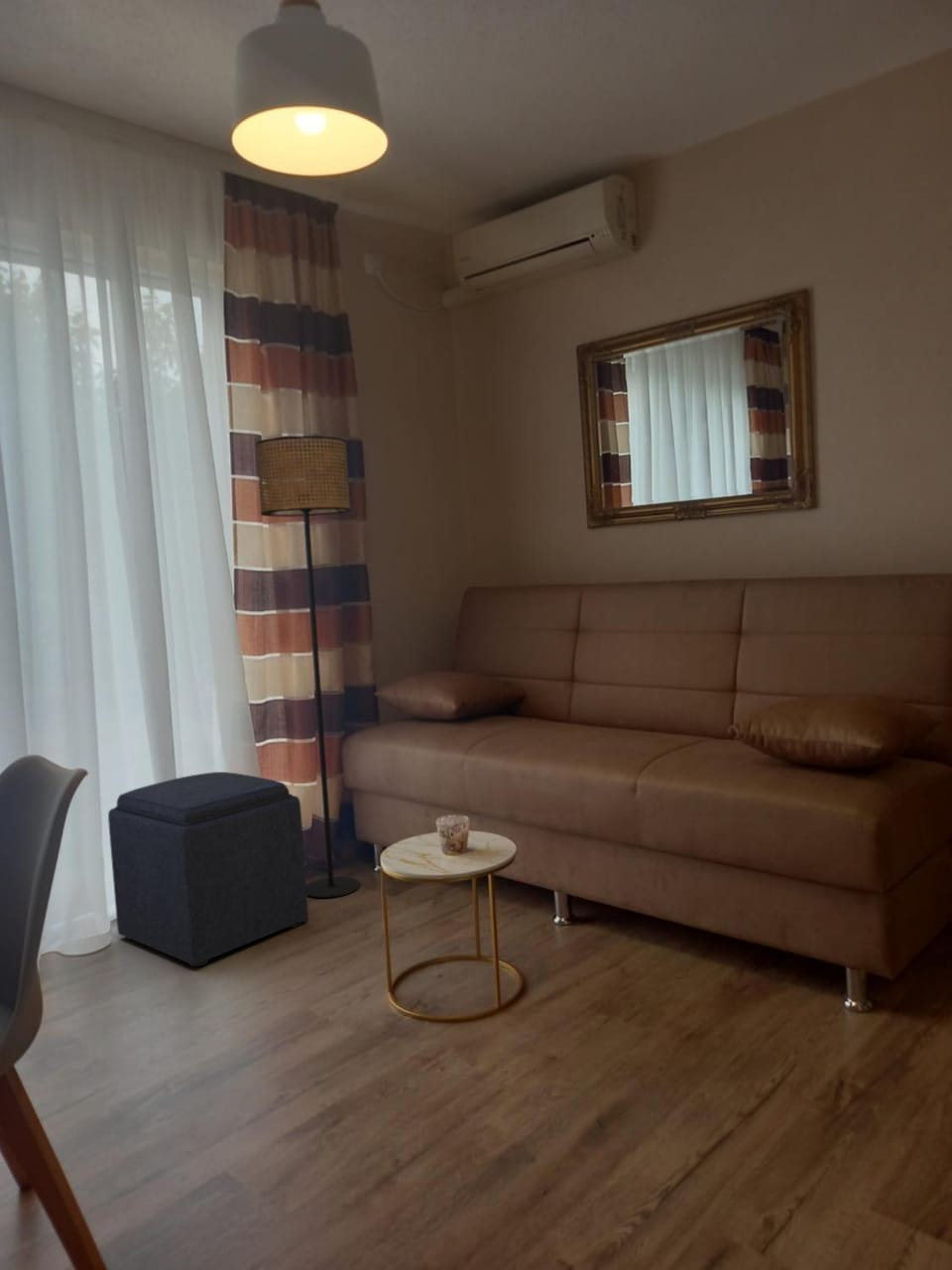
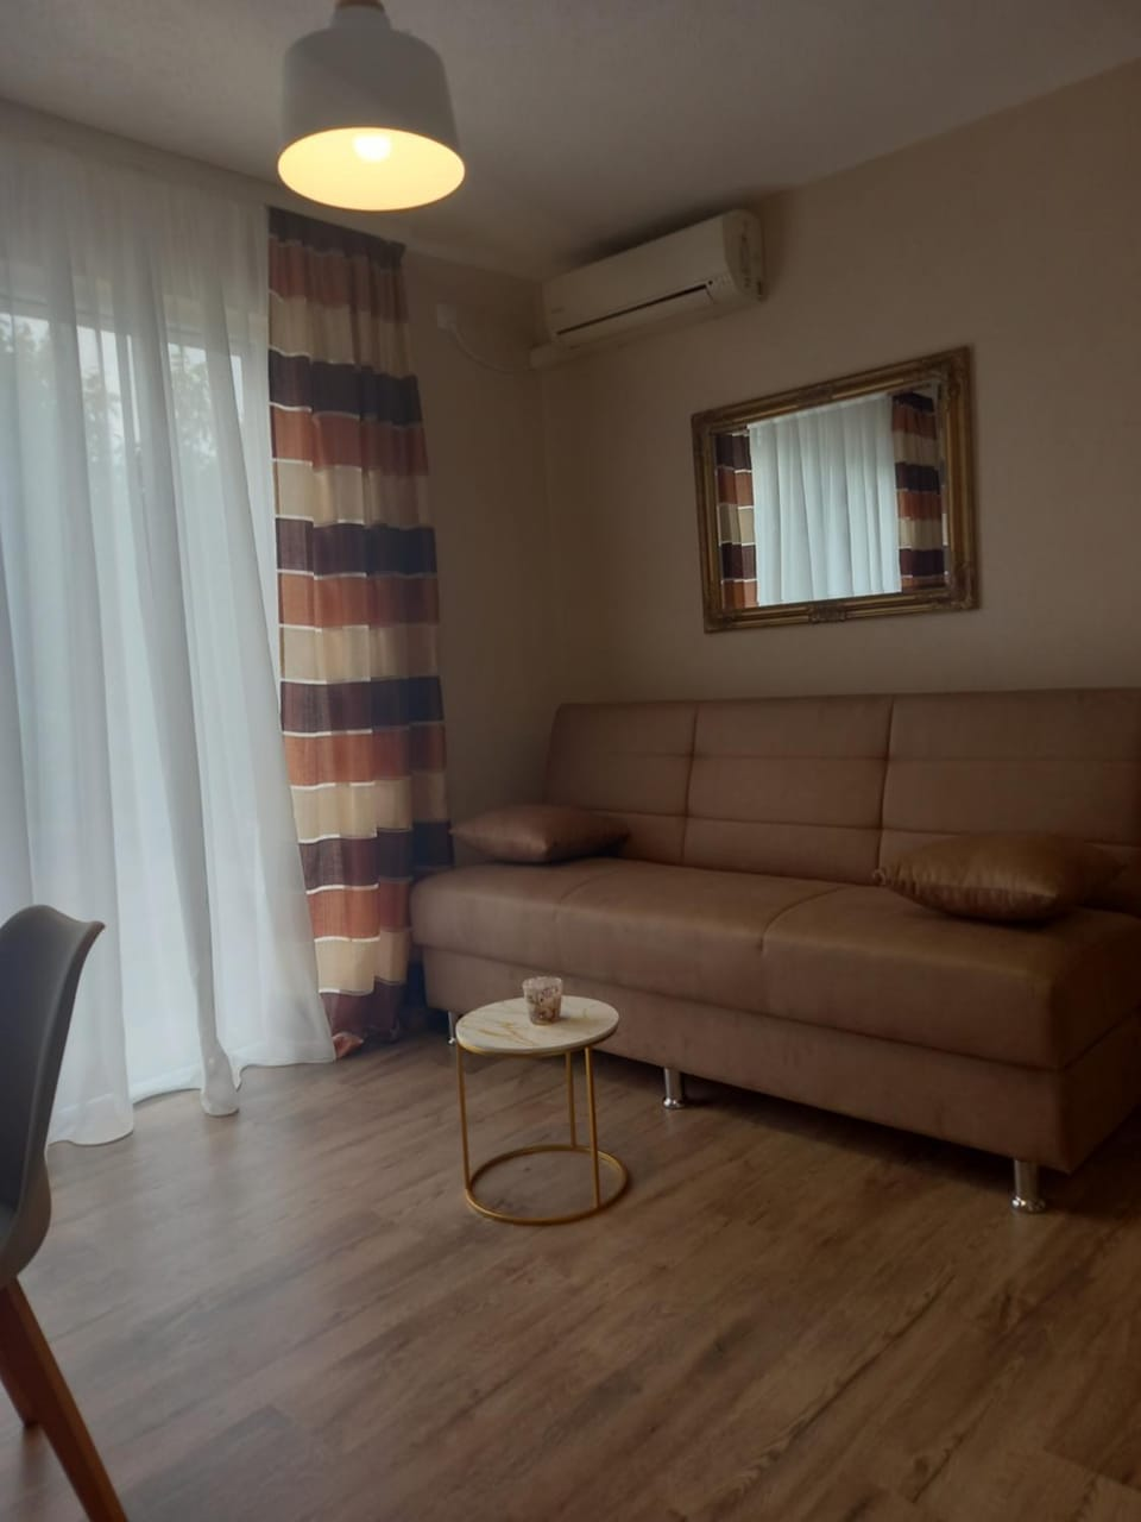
- ottoman [107,771,309,967]
- floor lamp [255,435,361,899]
